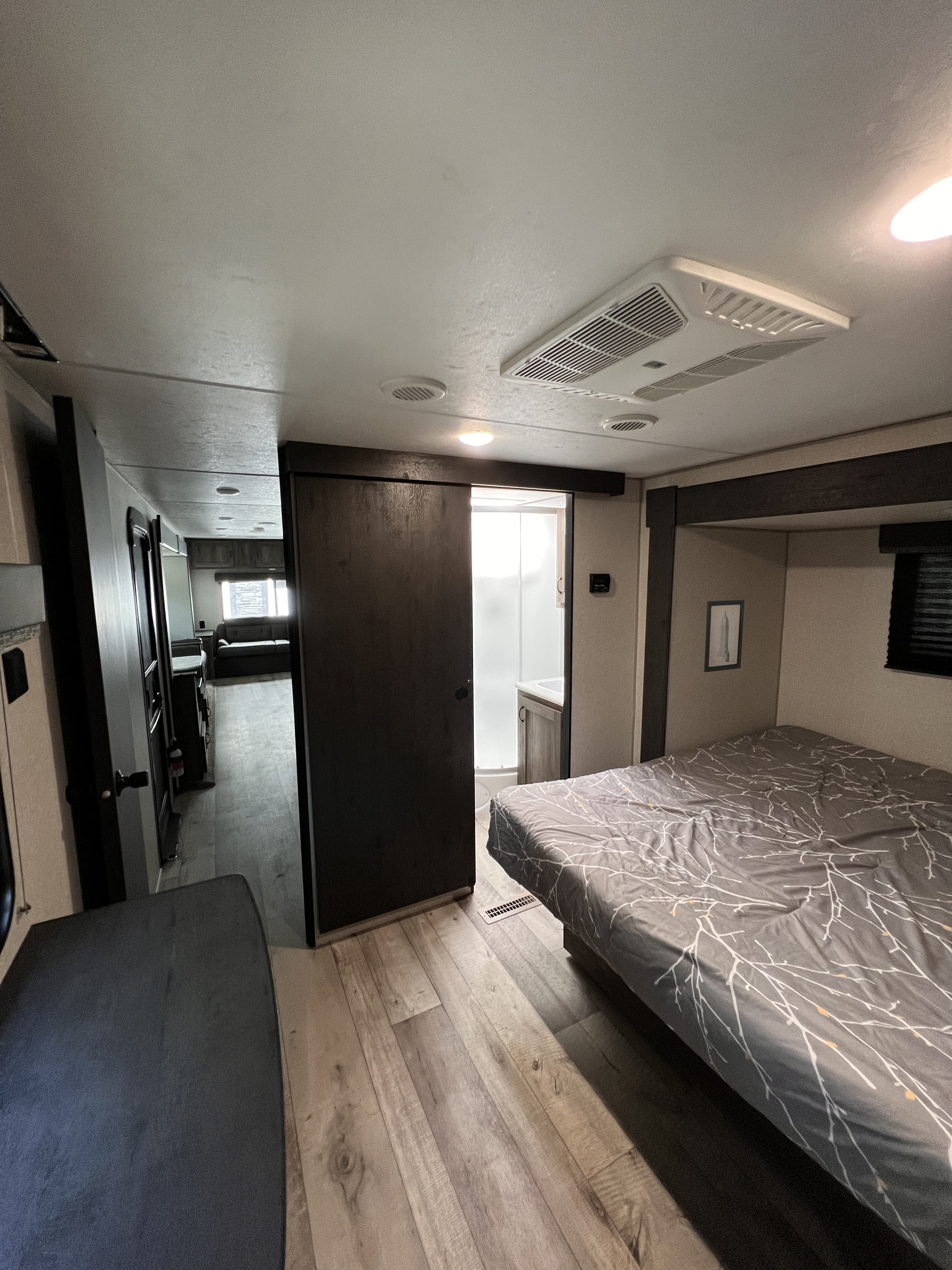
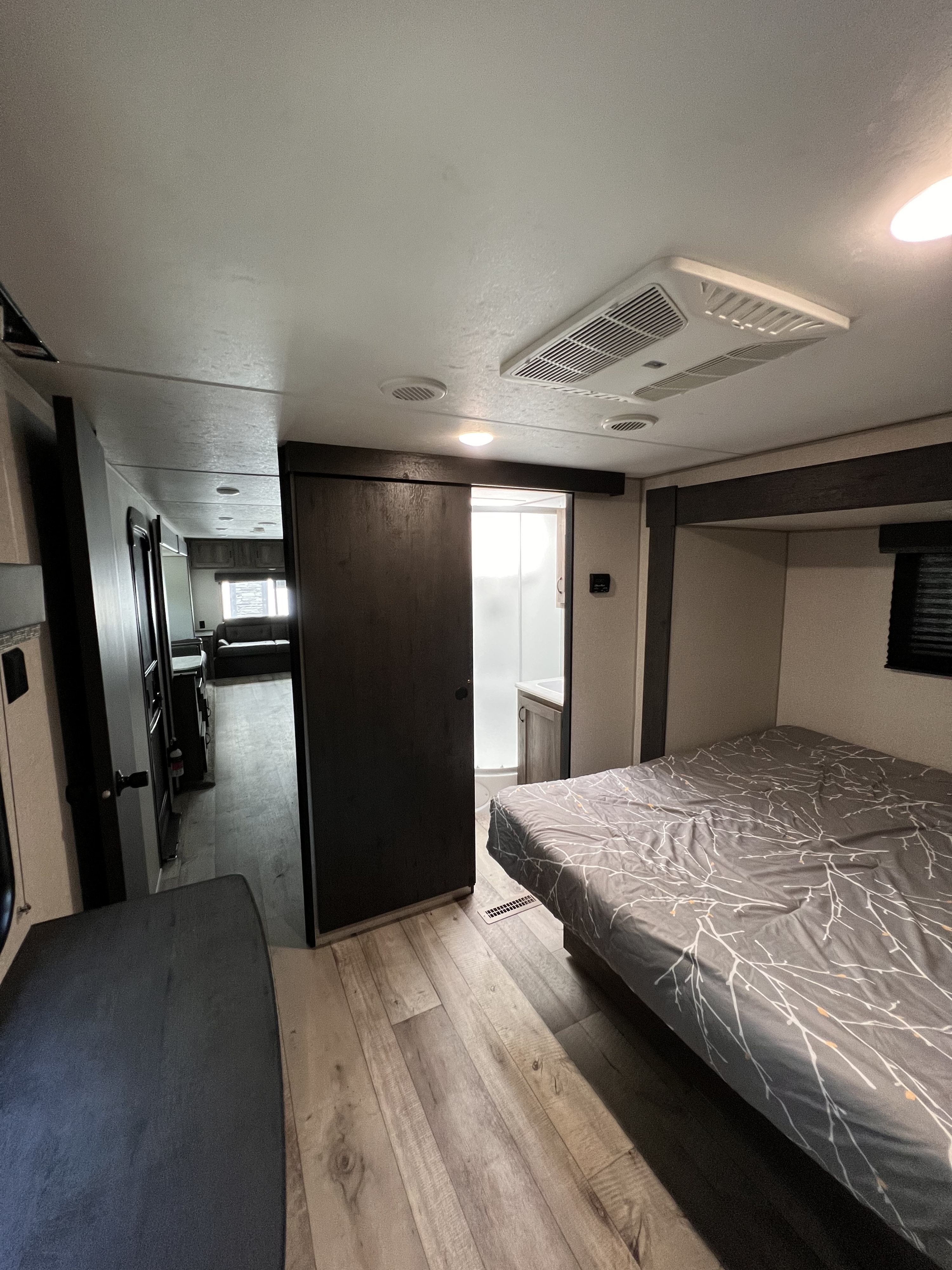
- wall art [704,600,745,672]
